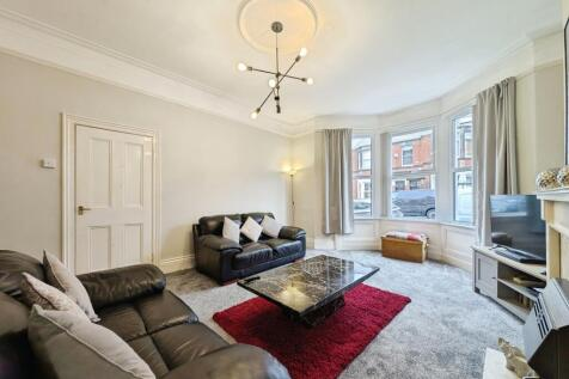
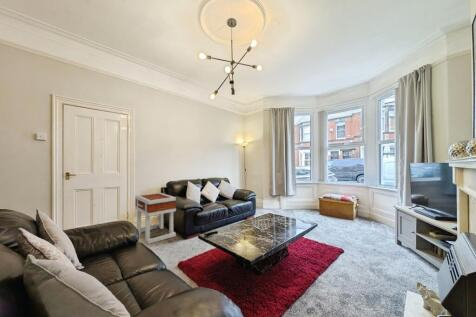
+ side table [134,192,177,245]
